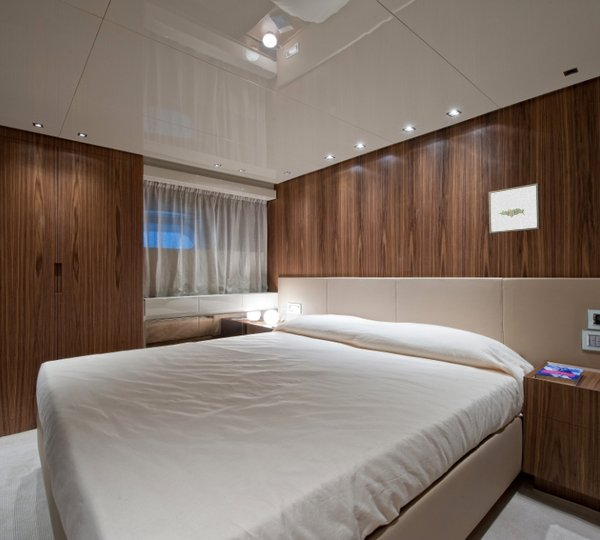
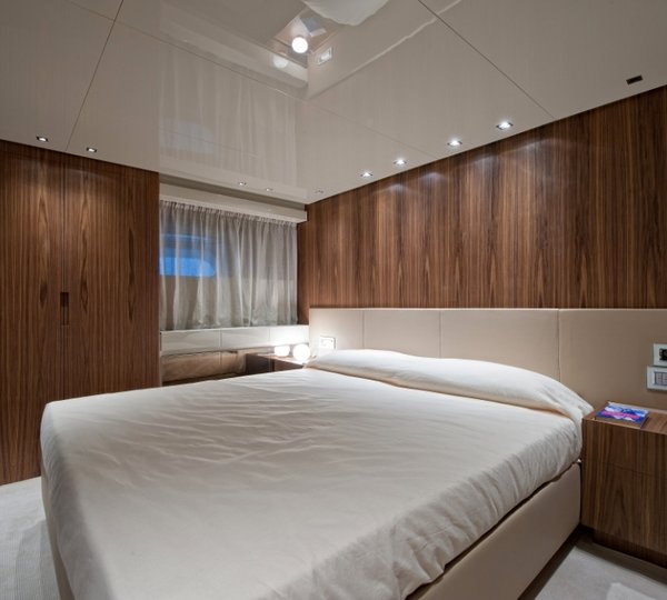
- wall art [488,182,541,235]
